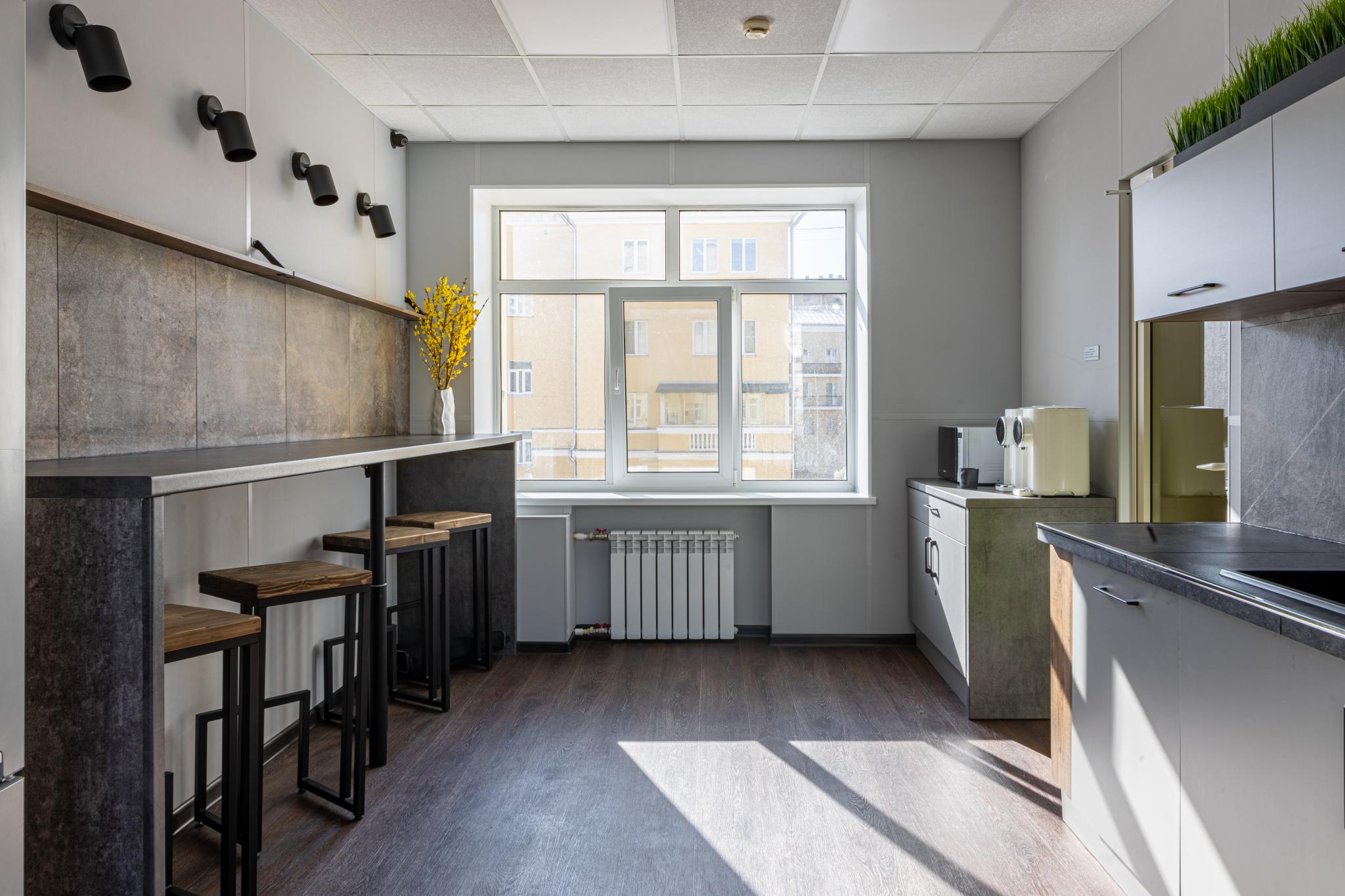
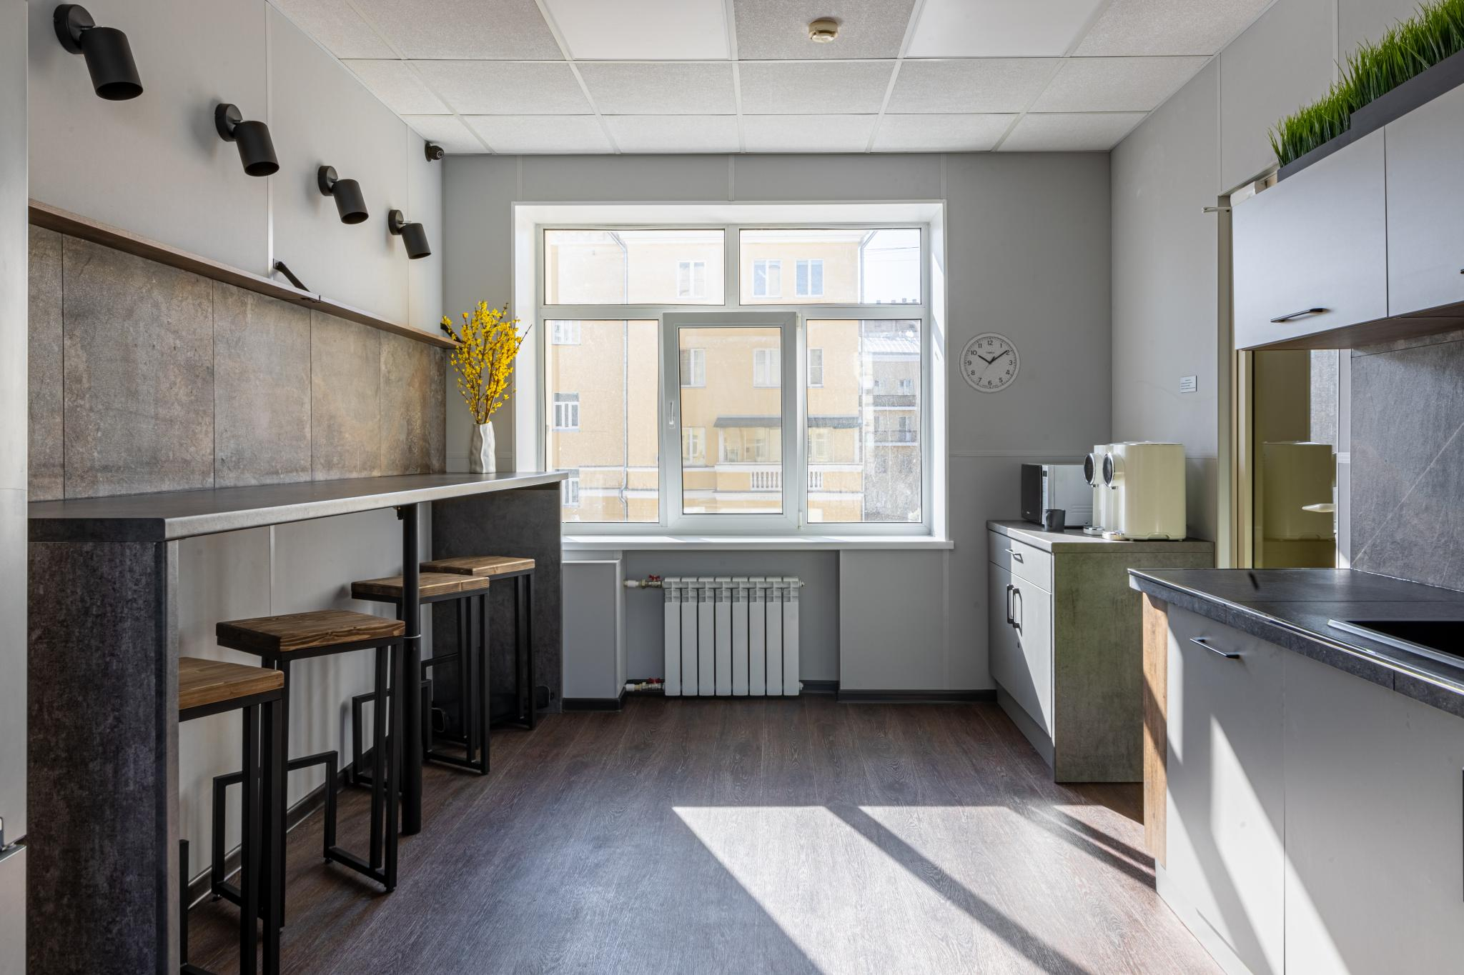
+ wall clock [957,331,1021,395]
